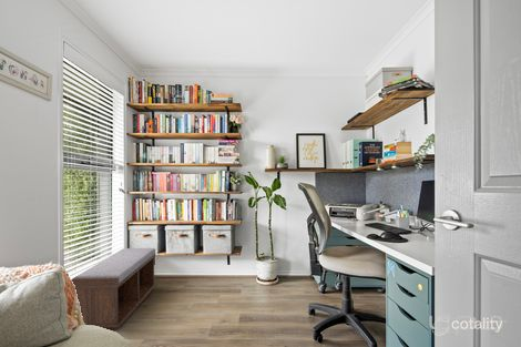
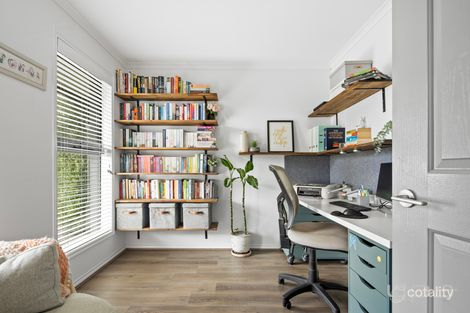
- bench [71,247,156,330]
